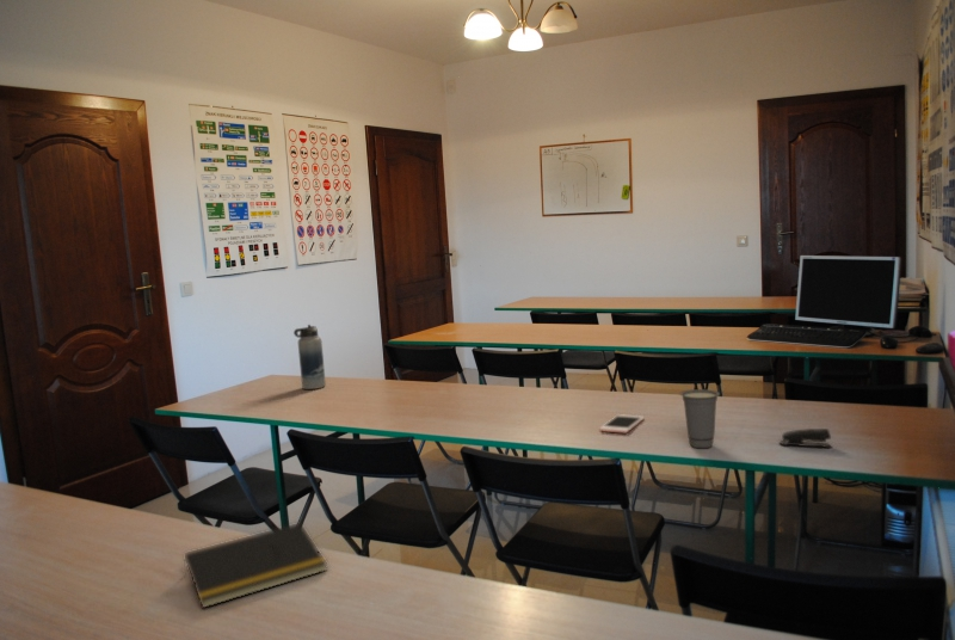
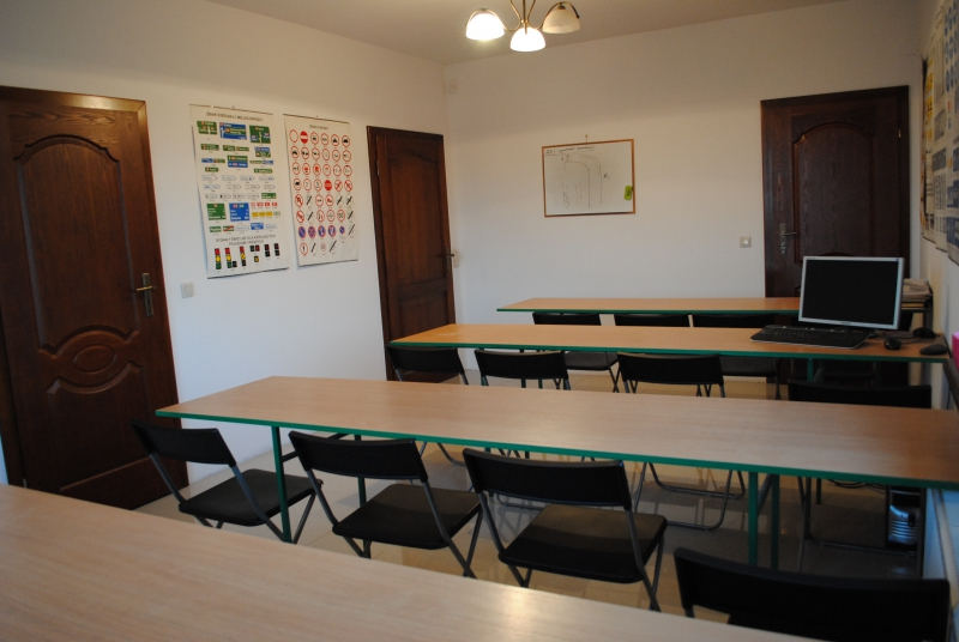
- cell phone [599,413,645,435]
- water bottle [292,324,327,390]
- notepad [183,522,328,609]
- stapler [778,427,833,449]
- cup [679,388,721,449]
